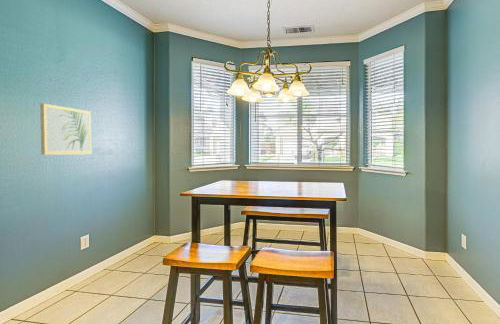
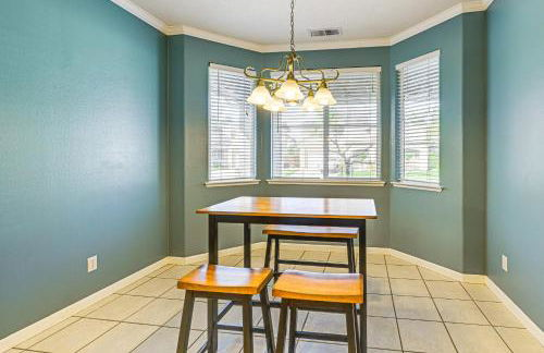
- wall art [39,103,92,156]
